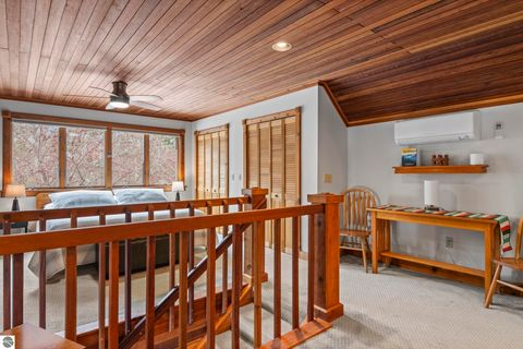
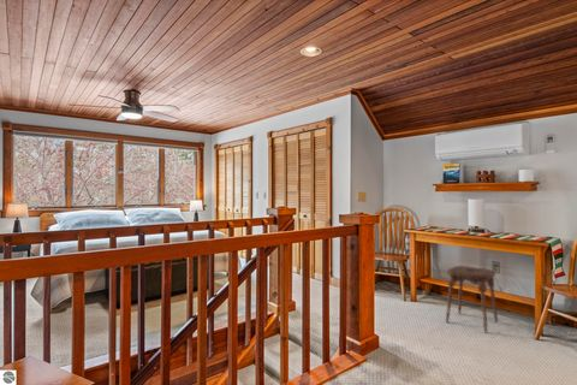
+ stool [445,265,499,334]
